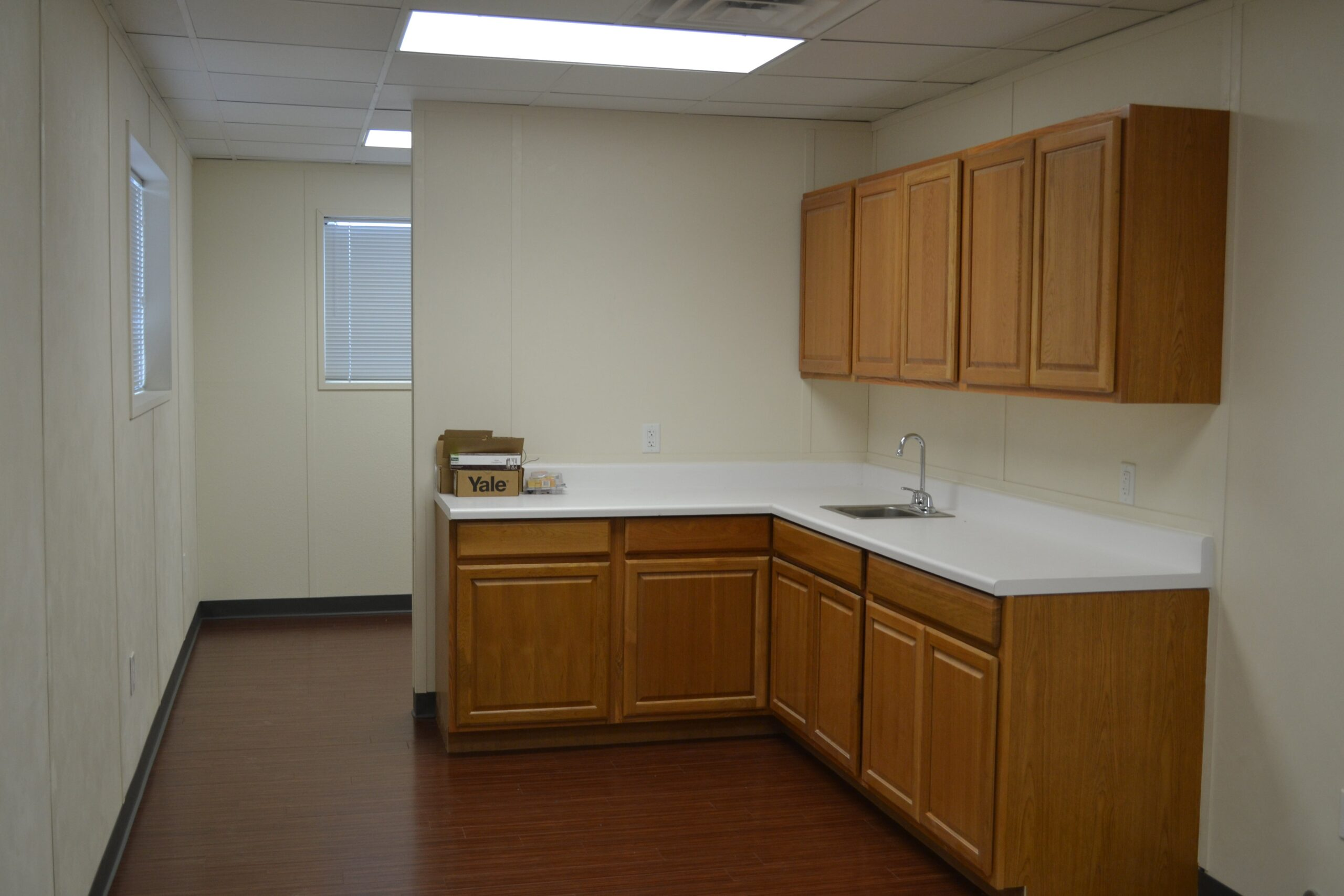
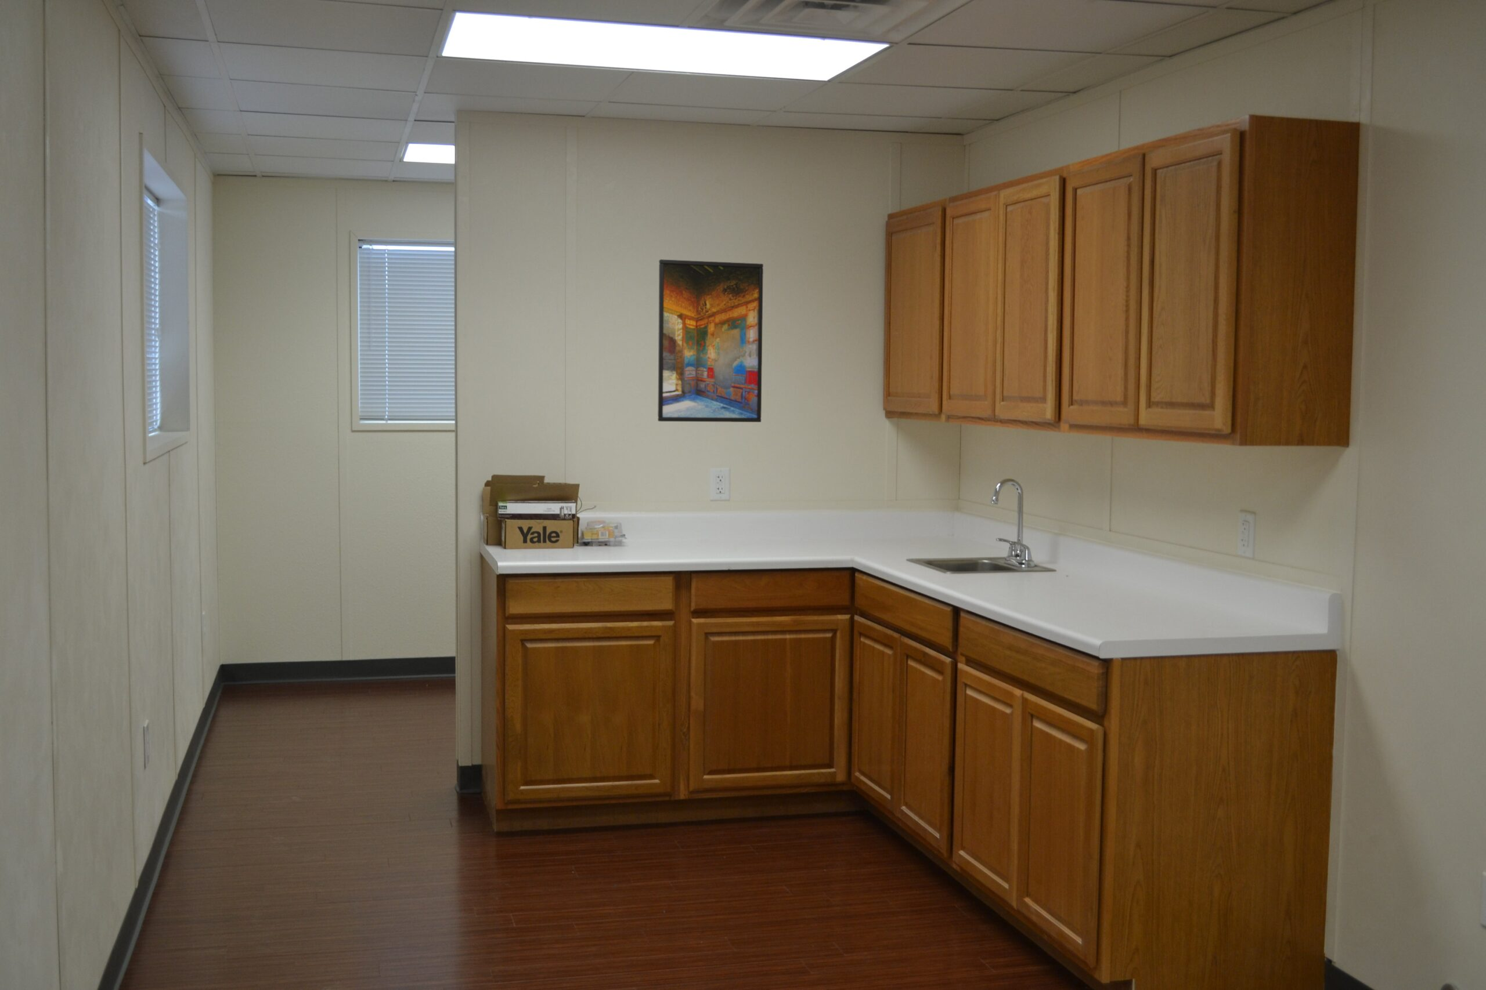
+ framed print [657,259,764,423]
